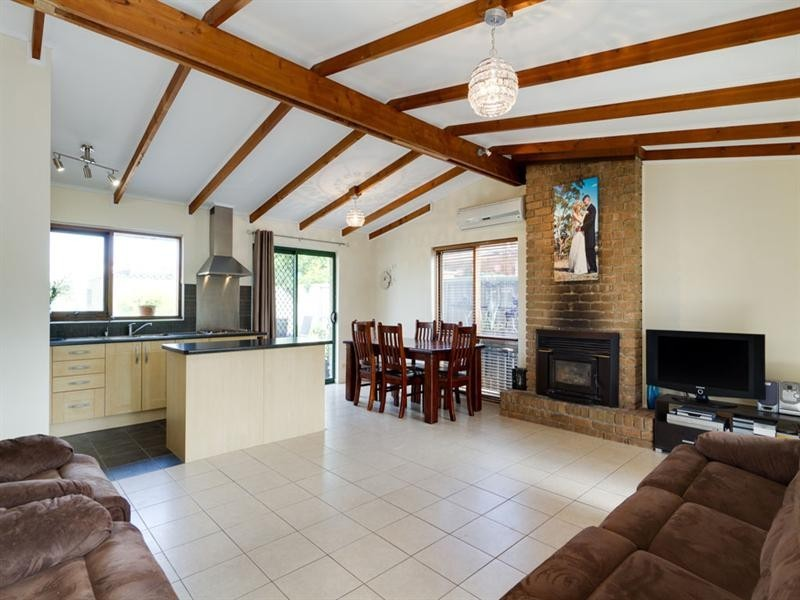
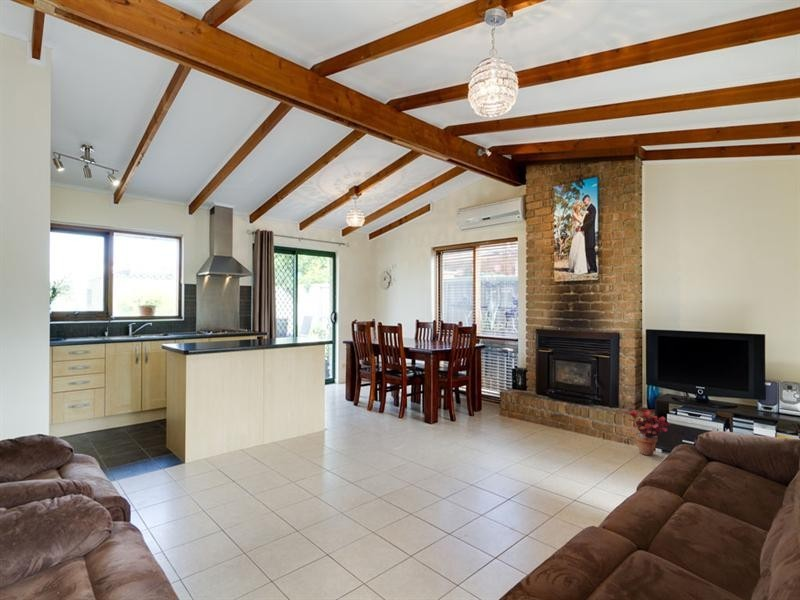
+ potted plant [625,408,670,456]
